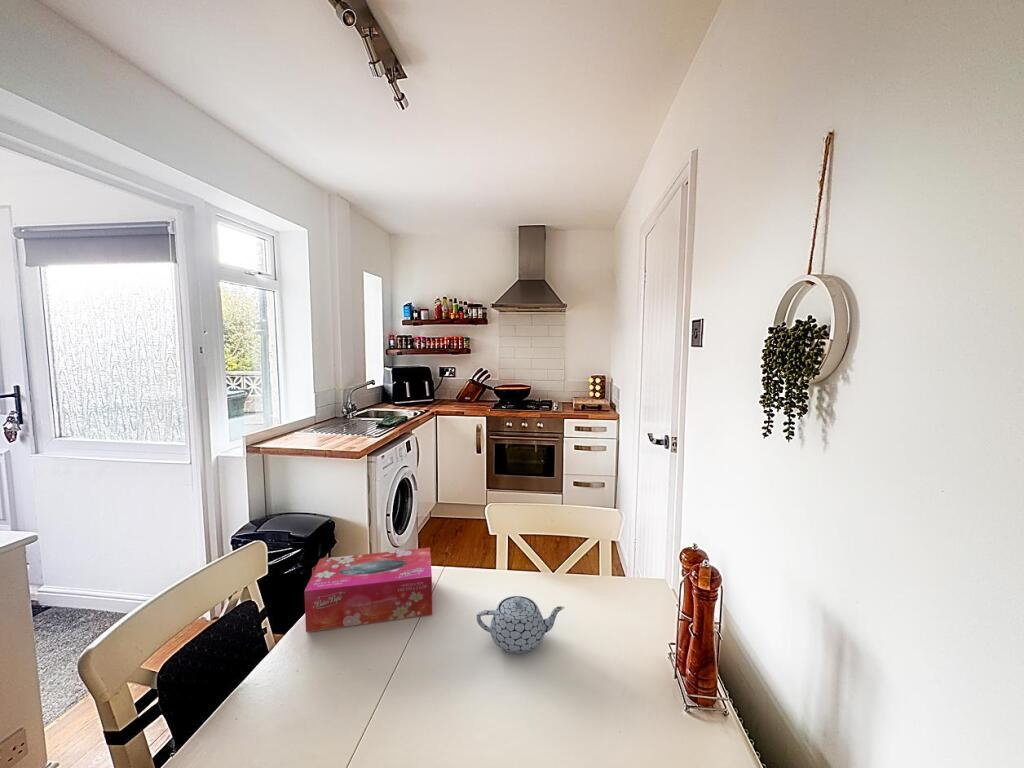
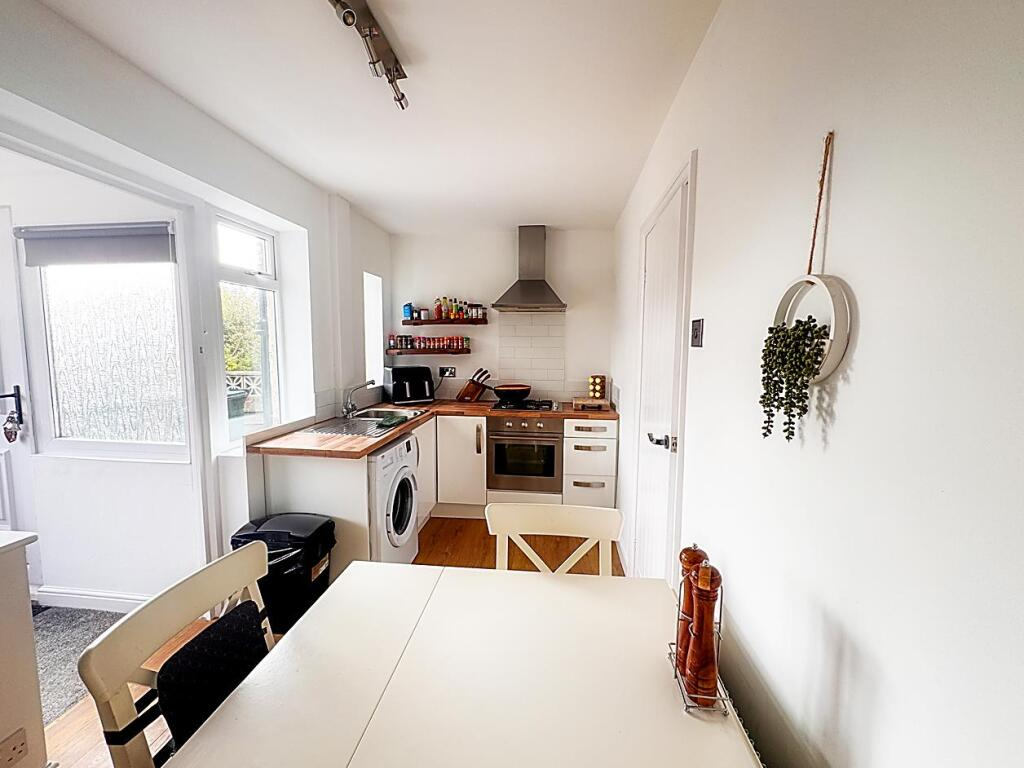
- teapot [475,595,566,655]
- tissue box [303,547,433,633]
